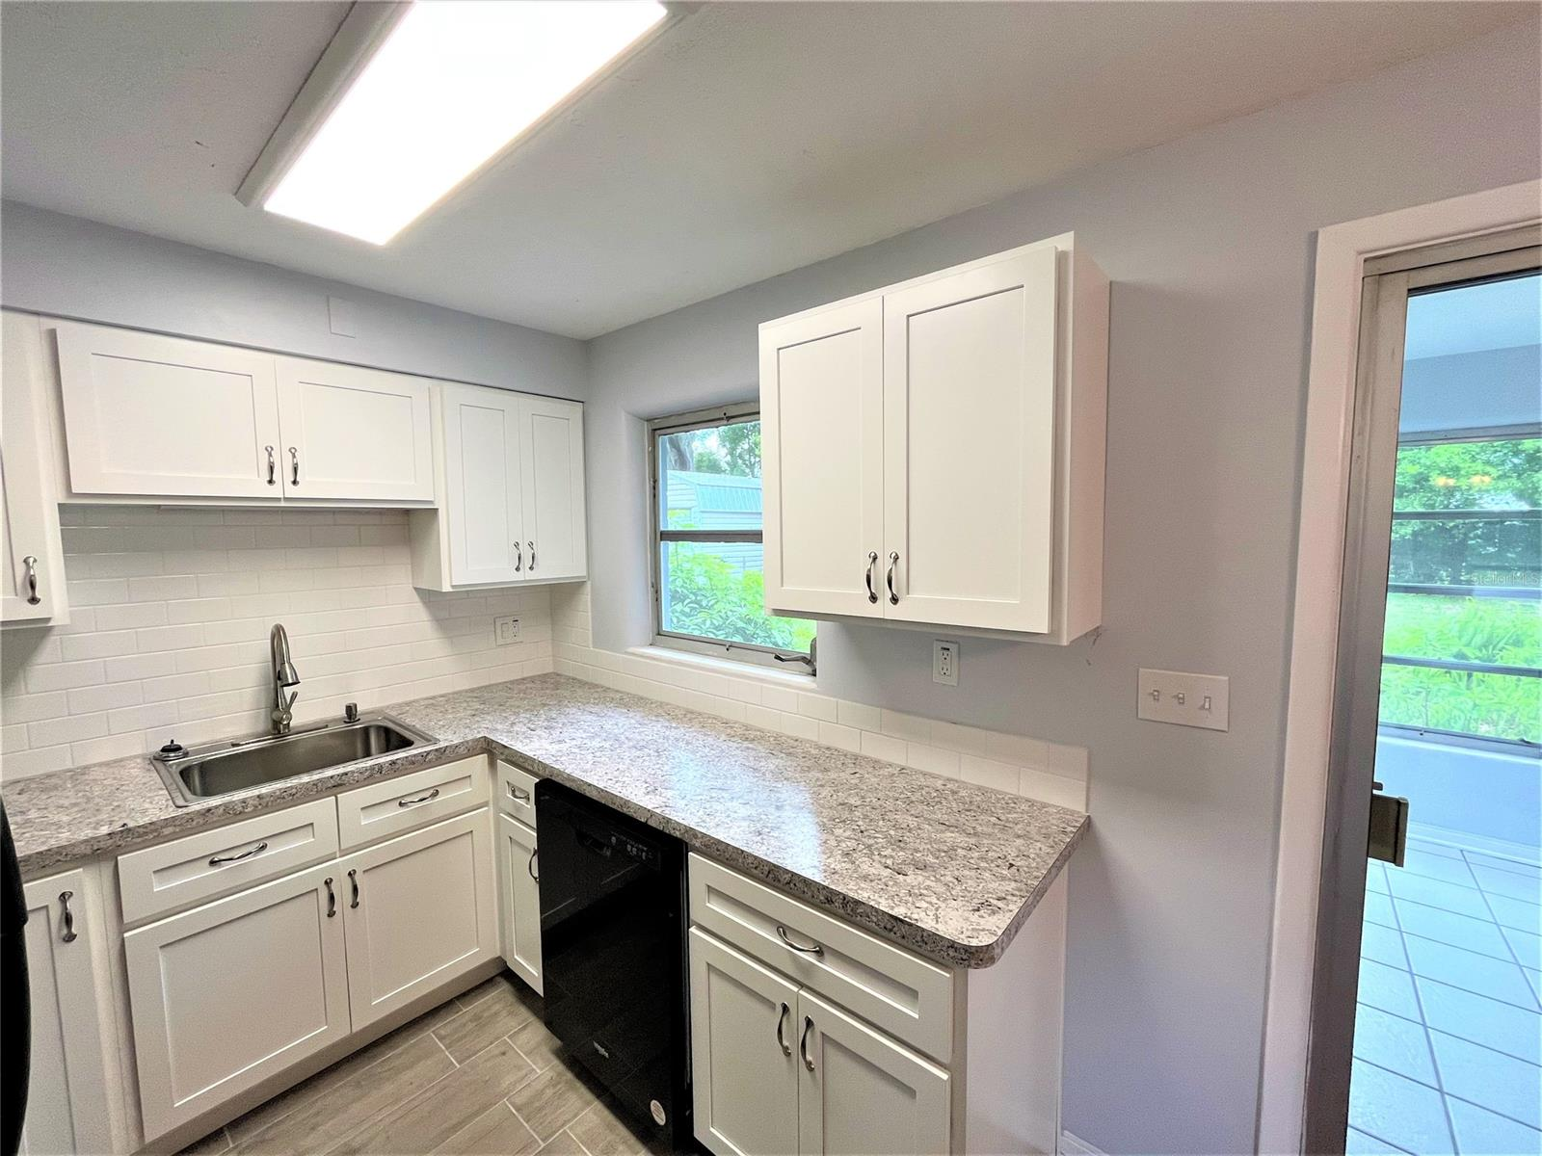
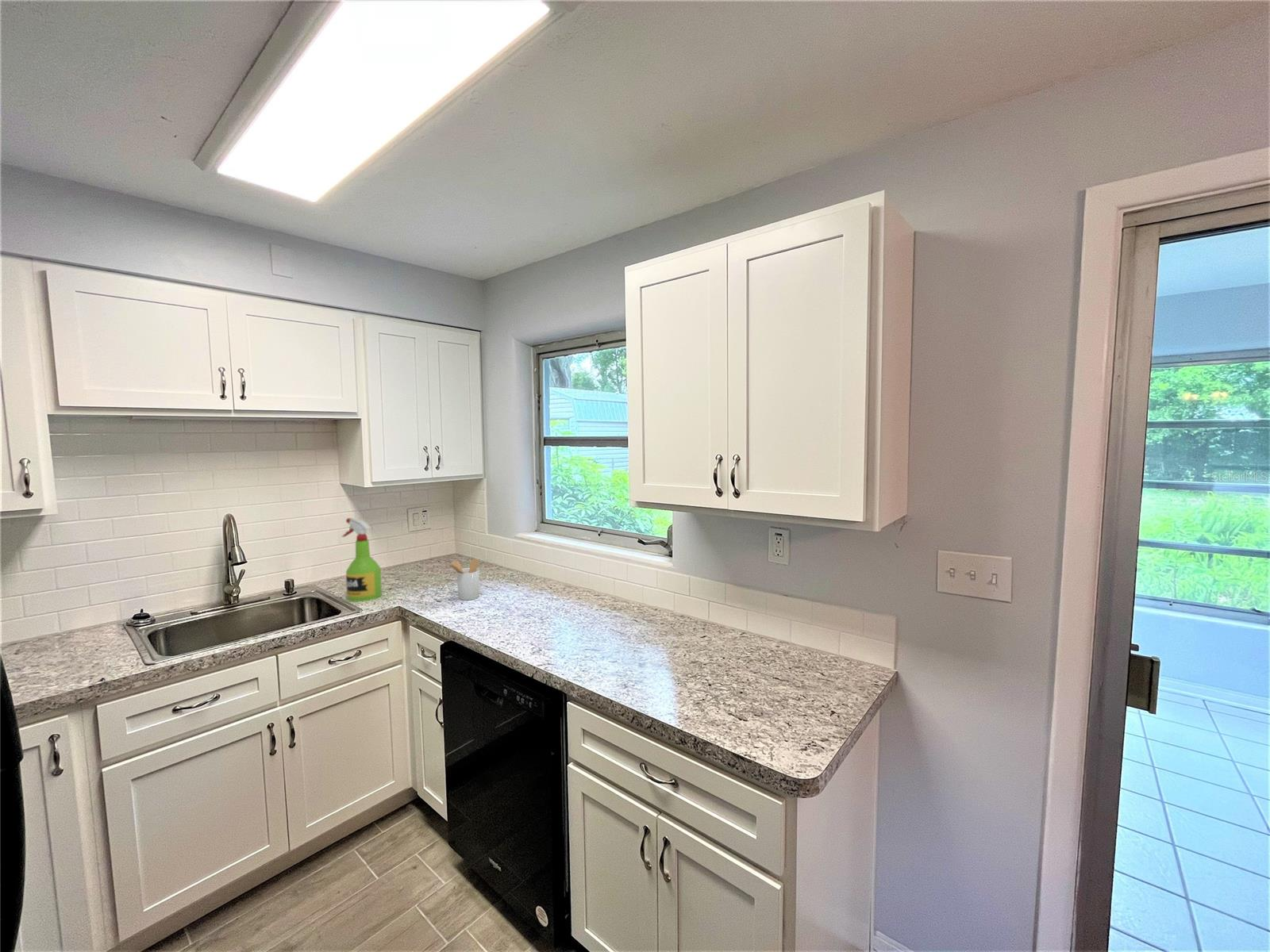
+ spray bottle [341,517,383,602]
+ utensil holder [446,559,480,601]
